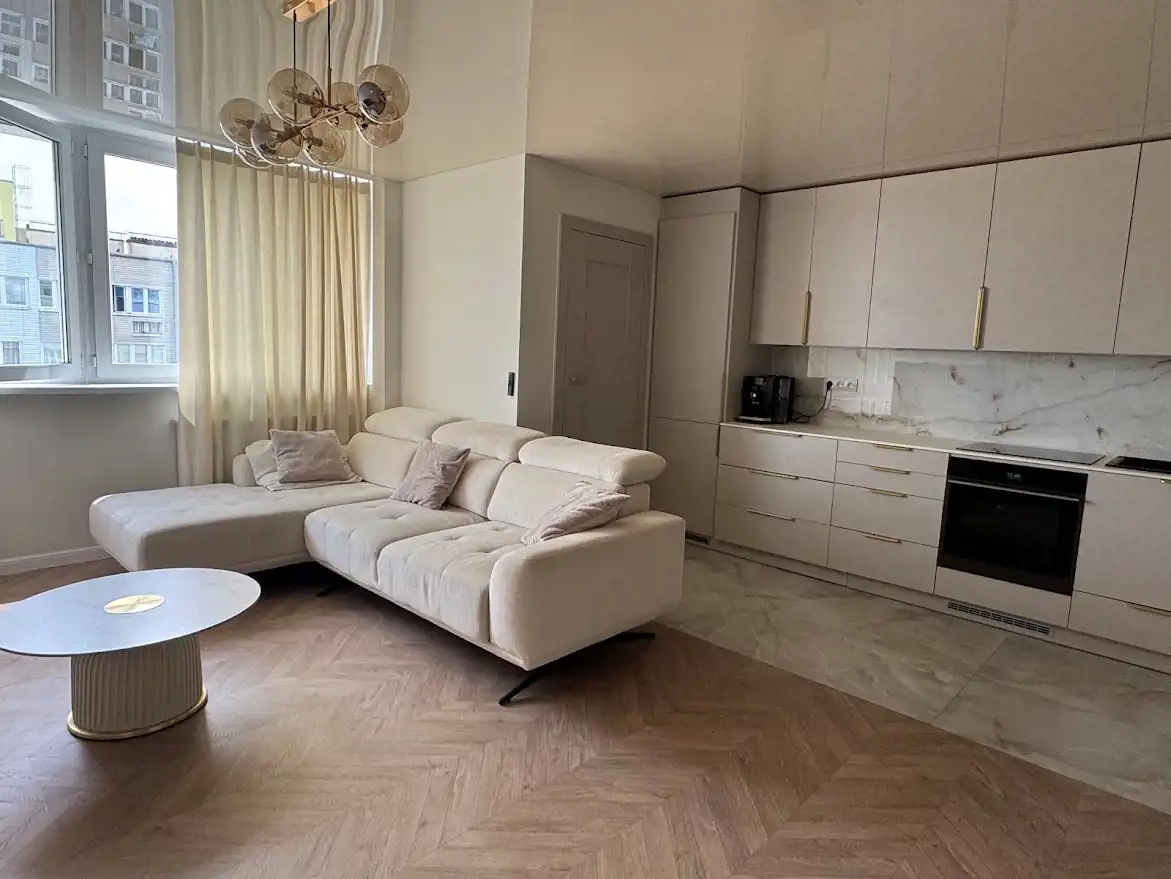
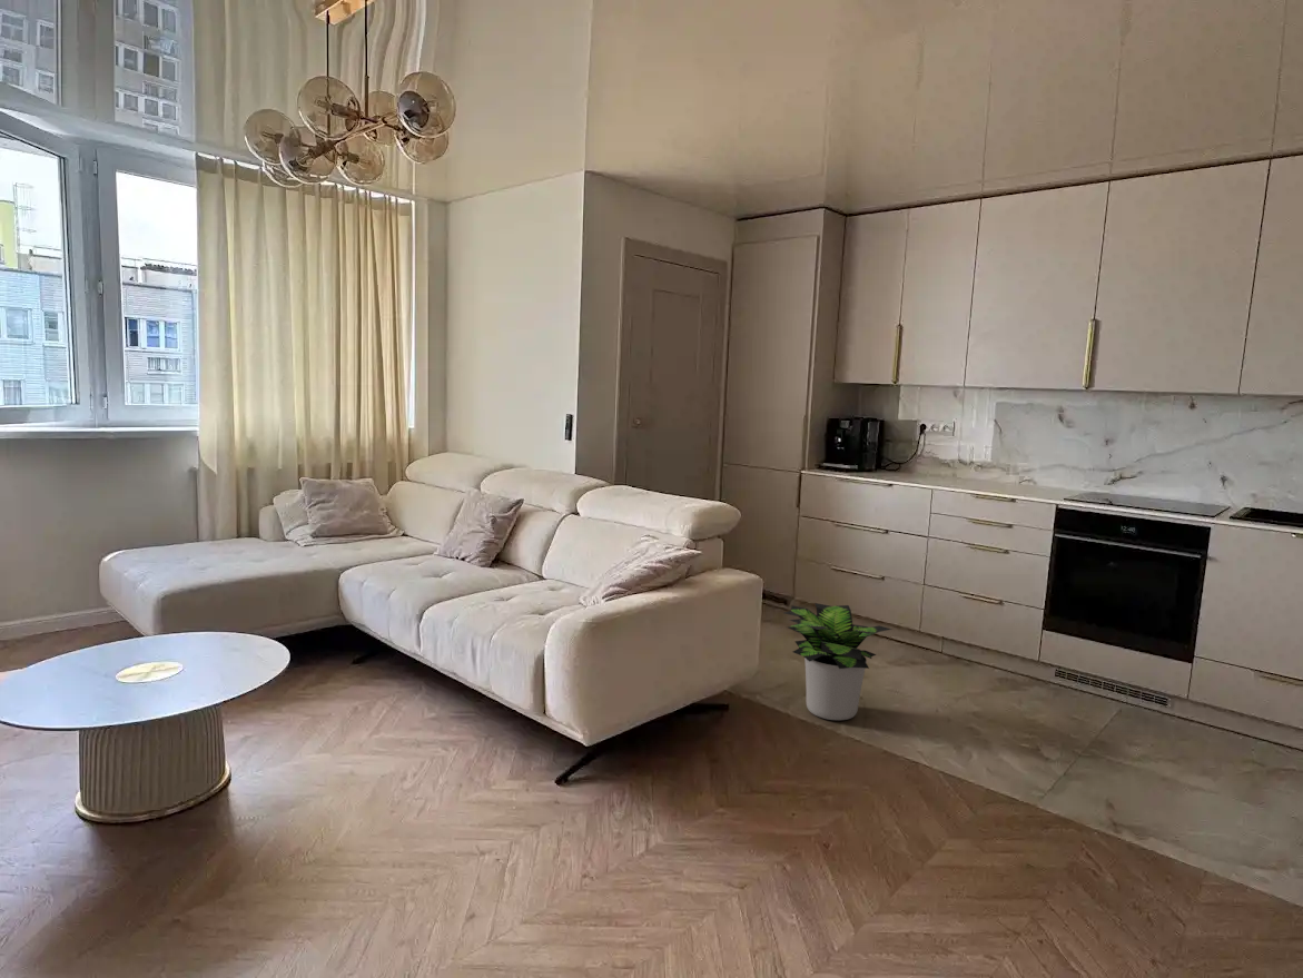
+ potted plant [777,602,894,721]
